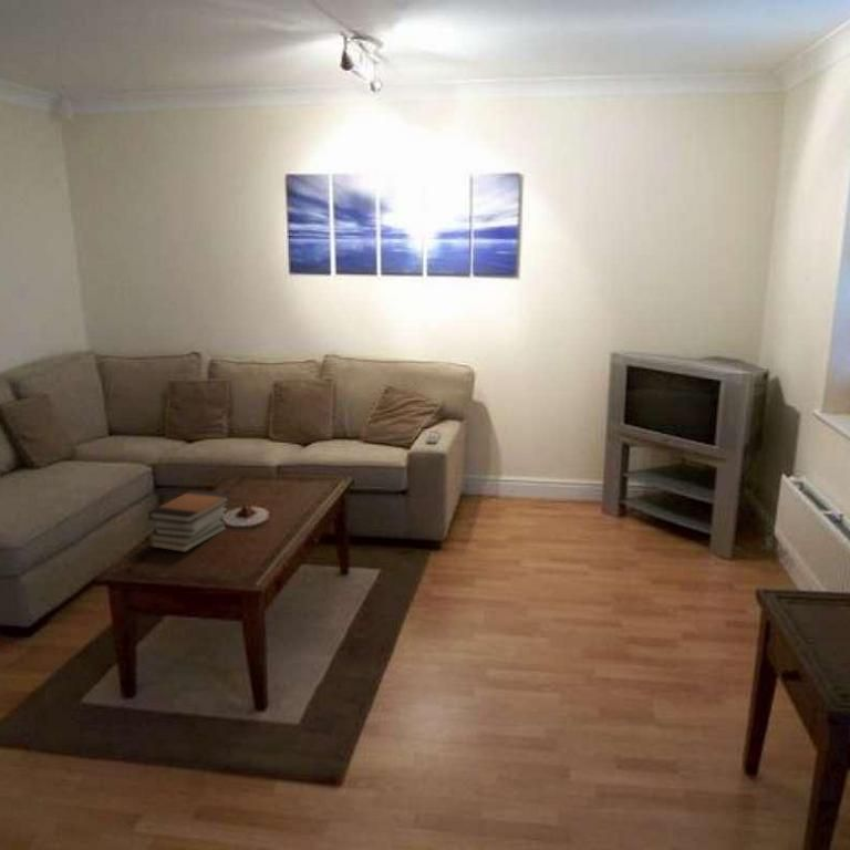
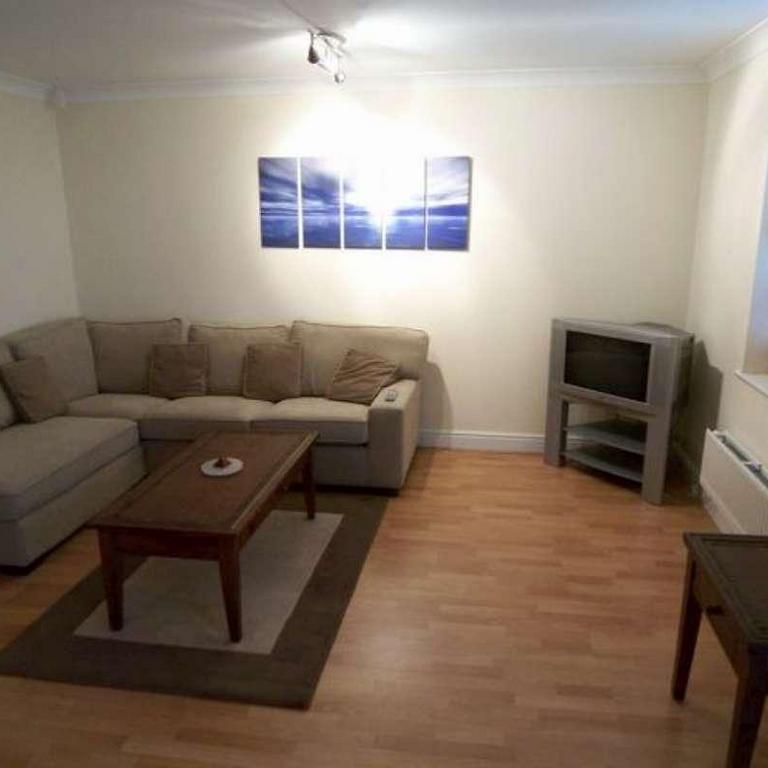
- book stack [146,489,231,553]
